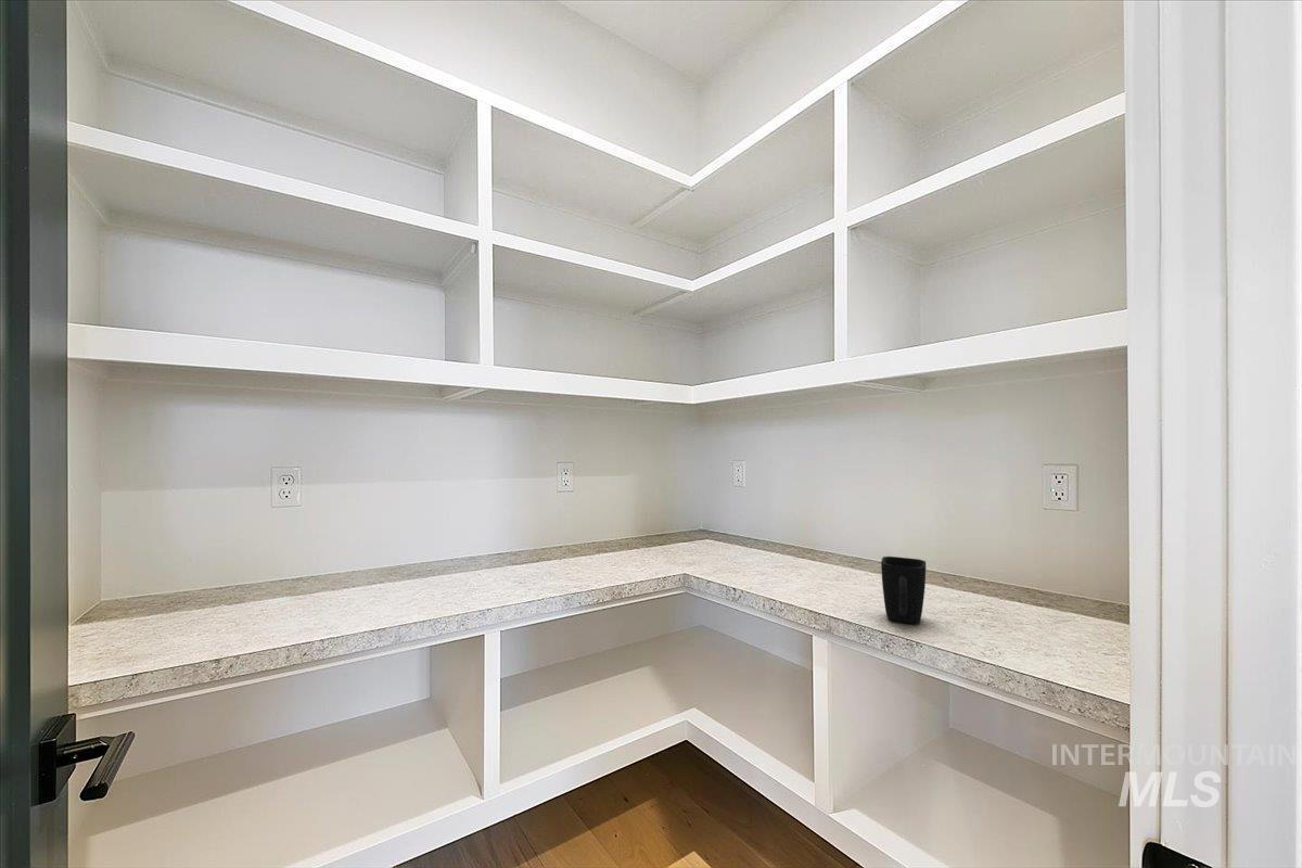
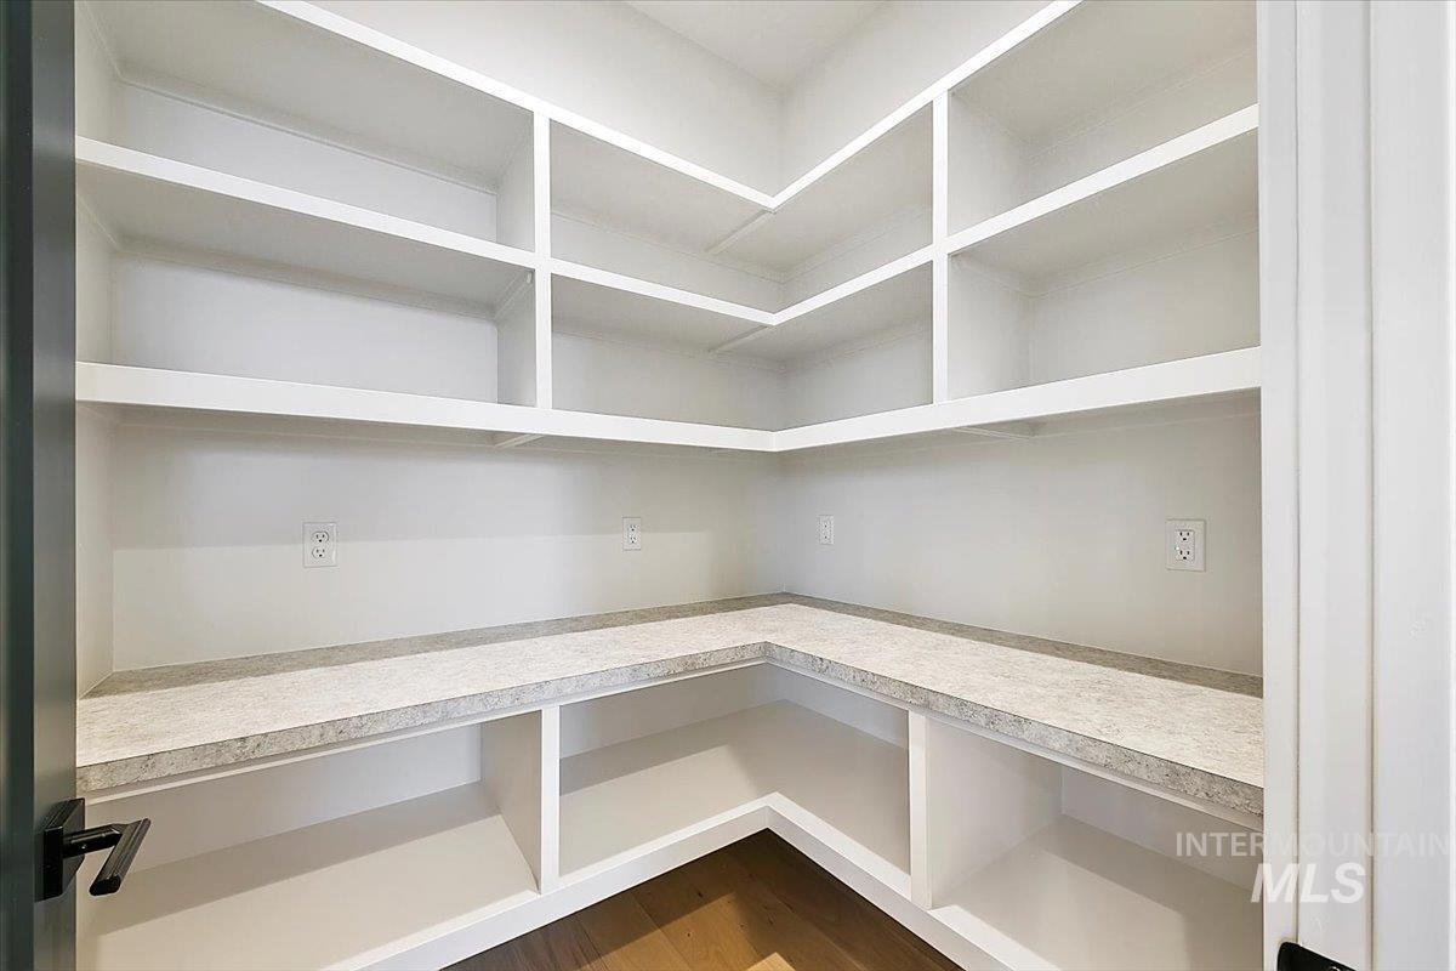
- mug [880,556,927,625]
